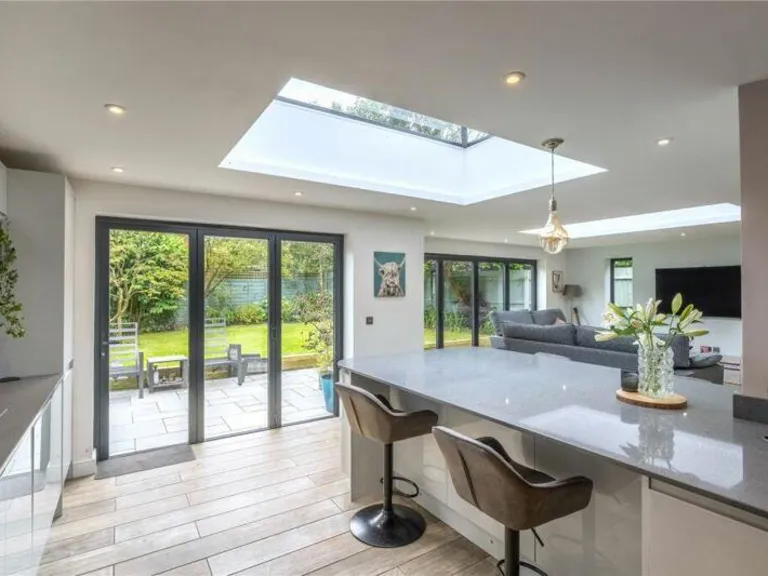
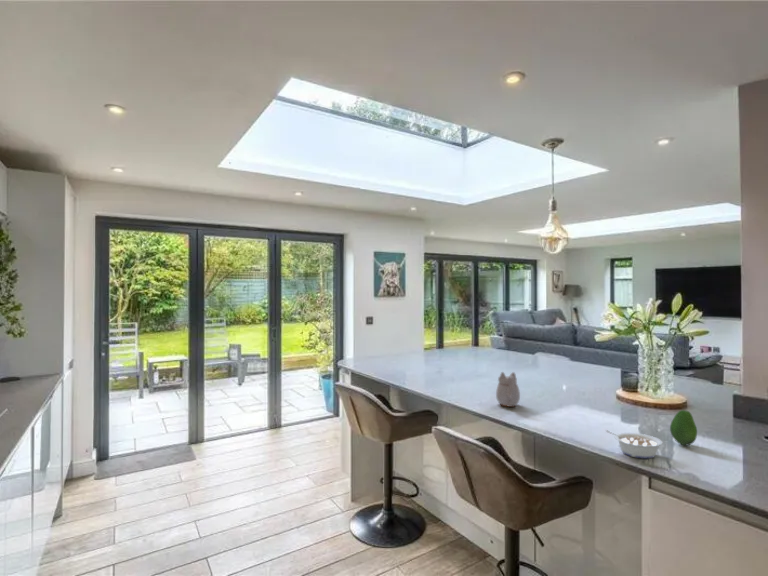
+ legume [605,429,663,460]
+ teapot [495,371,521,408]
+ fruit [669,409,698,446]
